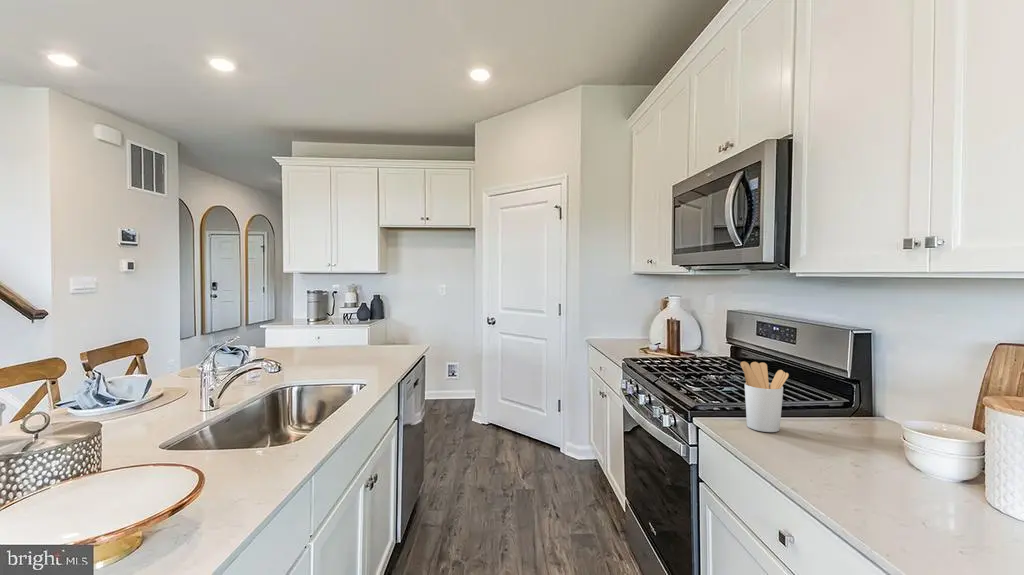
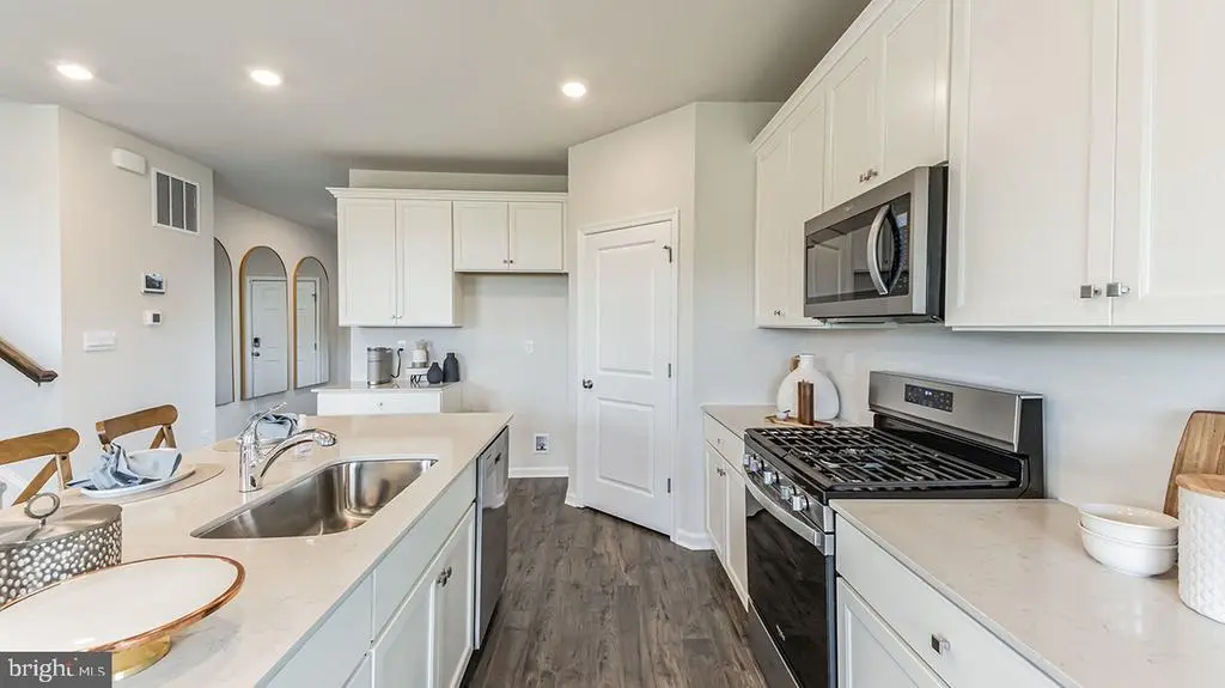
- utensil holder [740,361,790,433]
